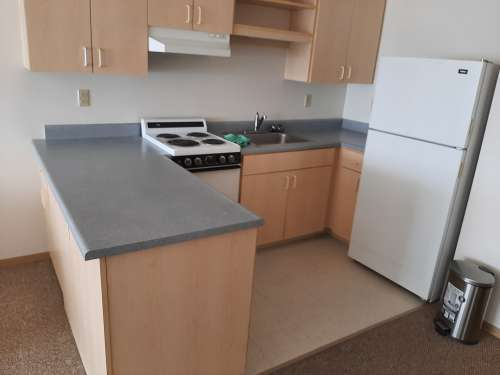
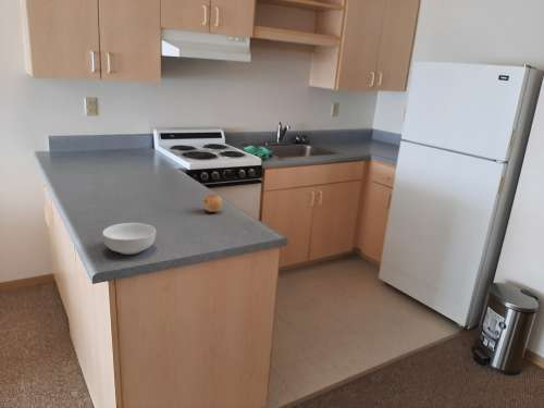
+ cereal bowl [101,222,157,256]
+ apple [202,194,223,213]
